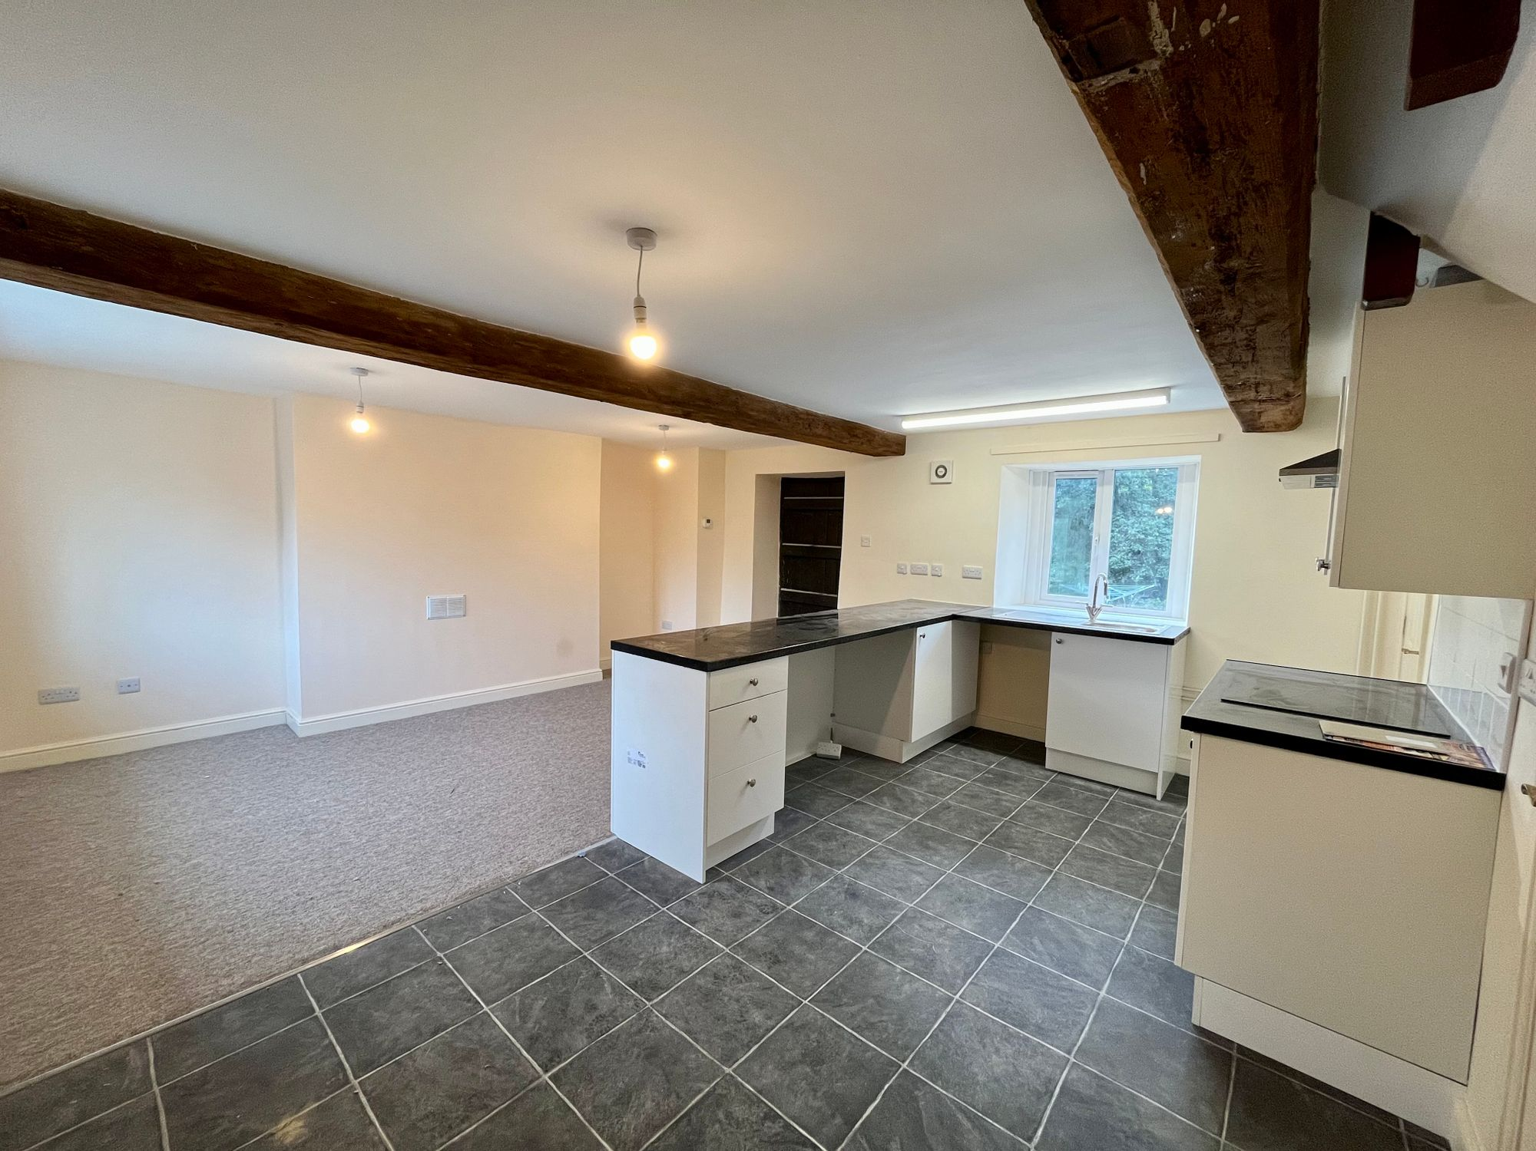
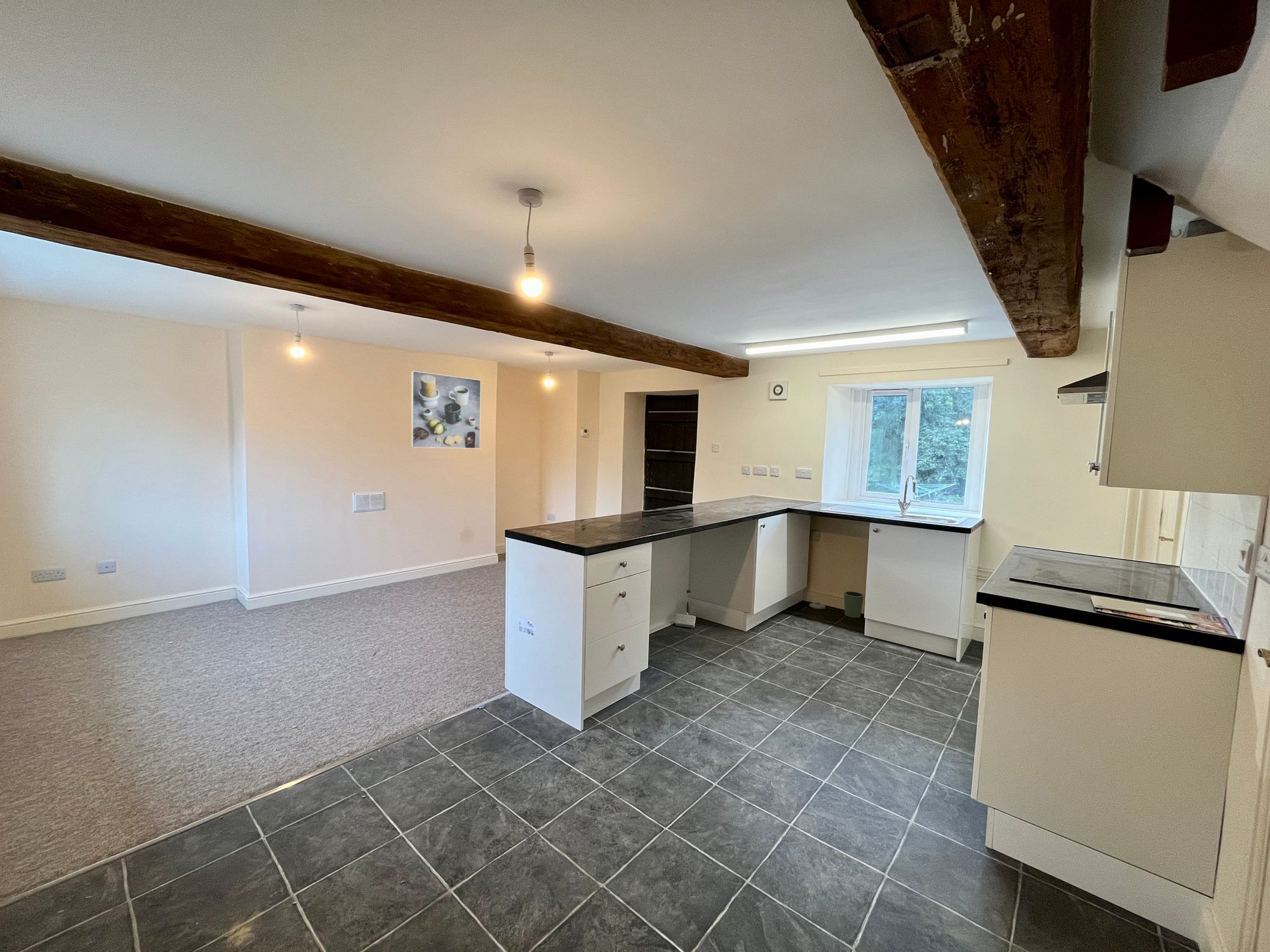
+ trash can [809,591,864,618]
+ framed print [410,370,481,449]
